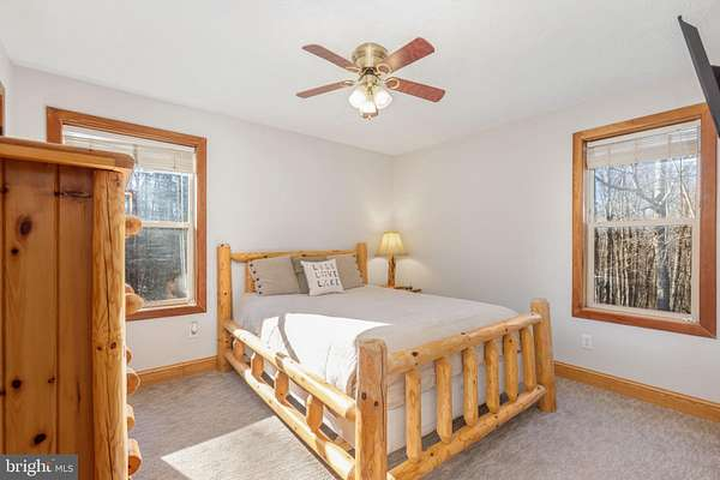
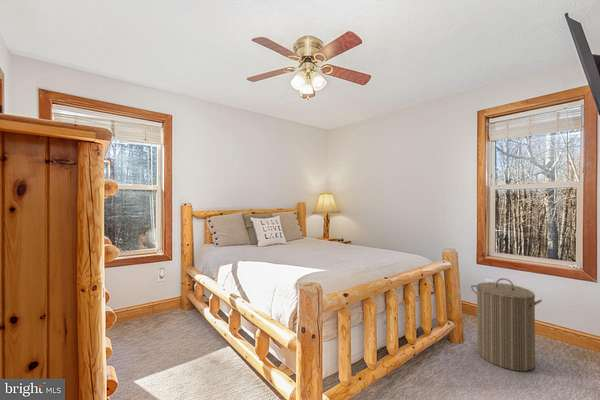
+ laundry hamper [470,277,543,372]
